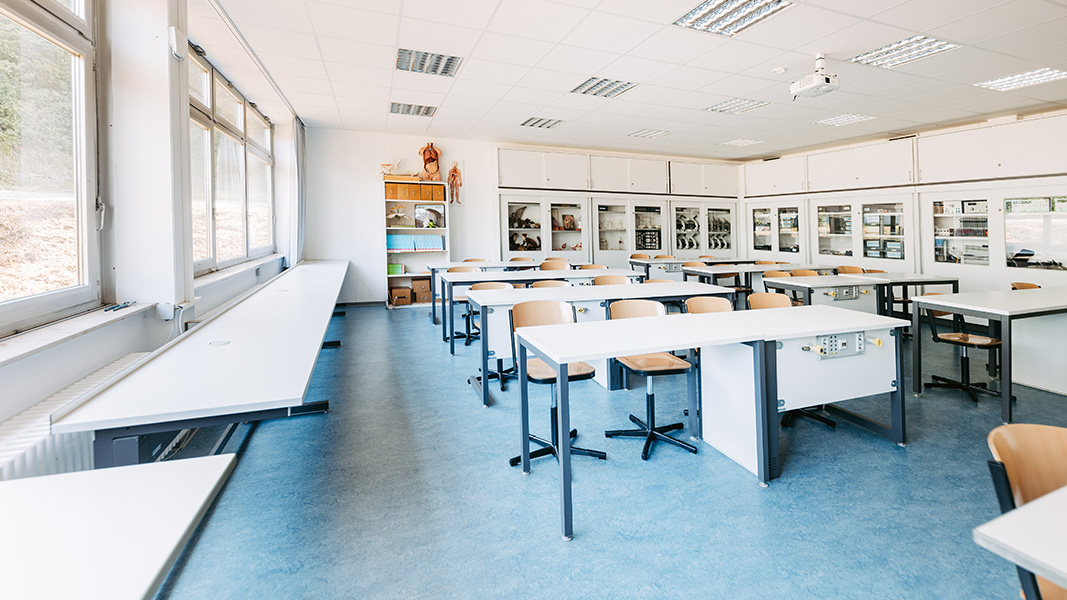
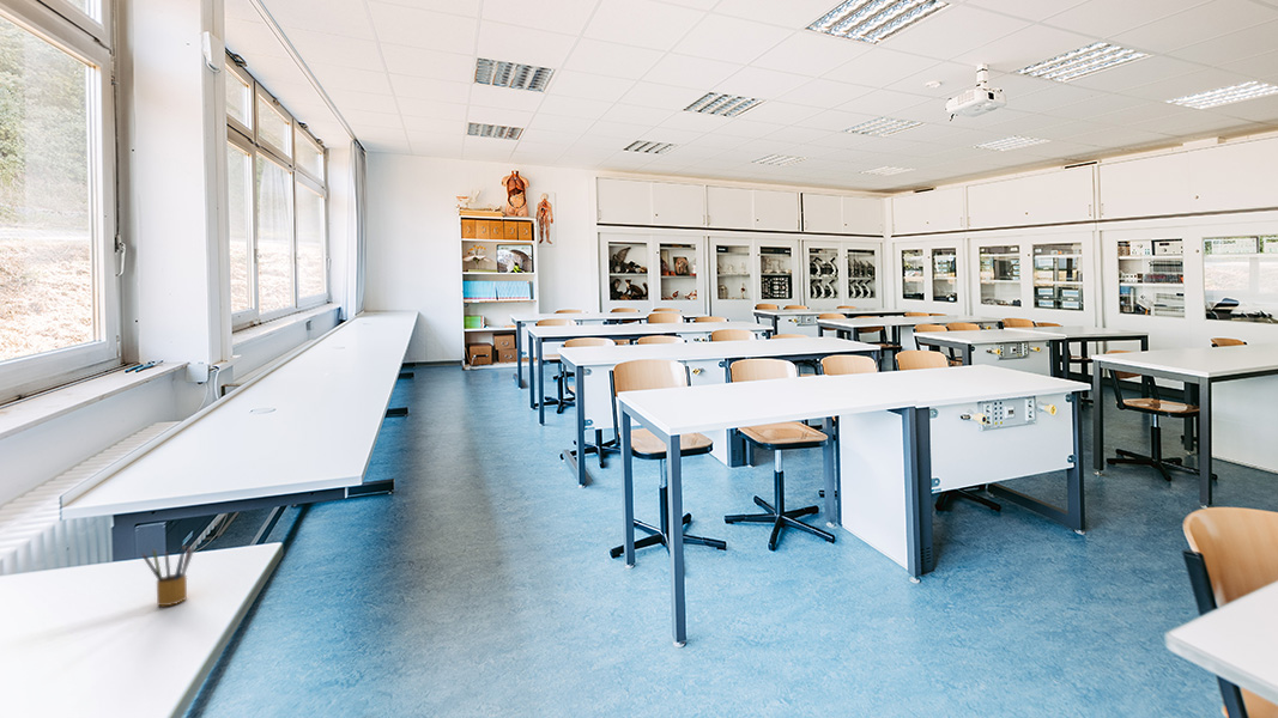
+ pencil box [141,540,198,607]
